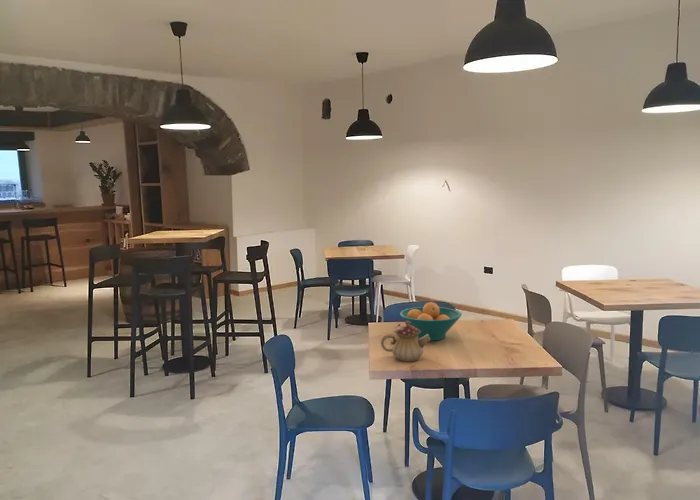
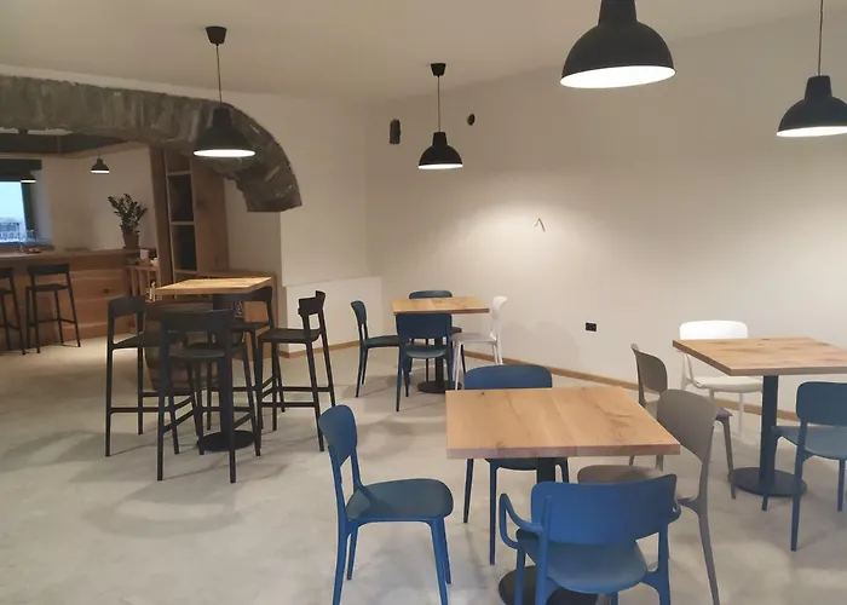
- fruit bowl [399,301,463,341]
- teapot [380,321,431,362]
